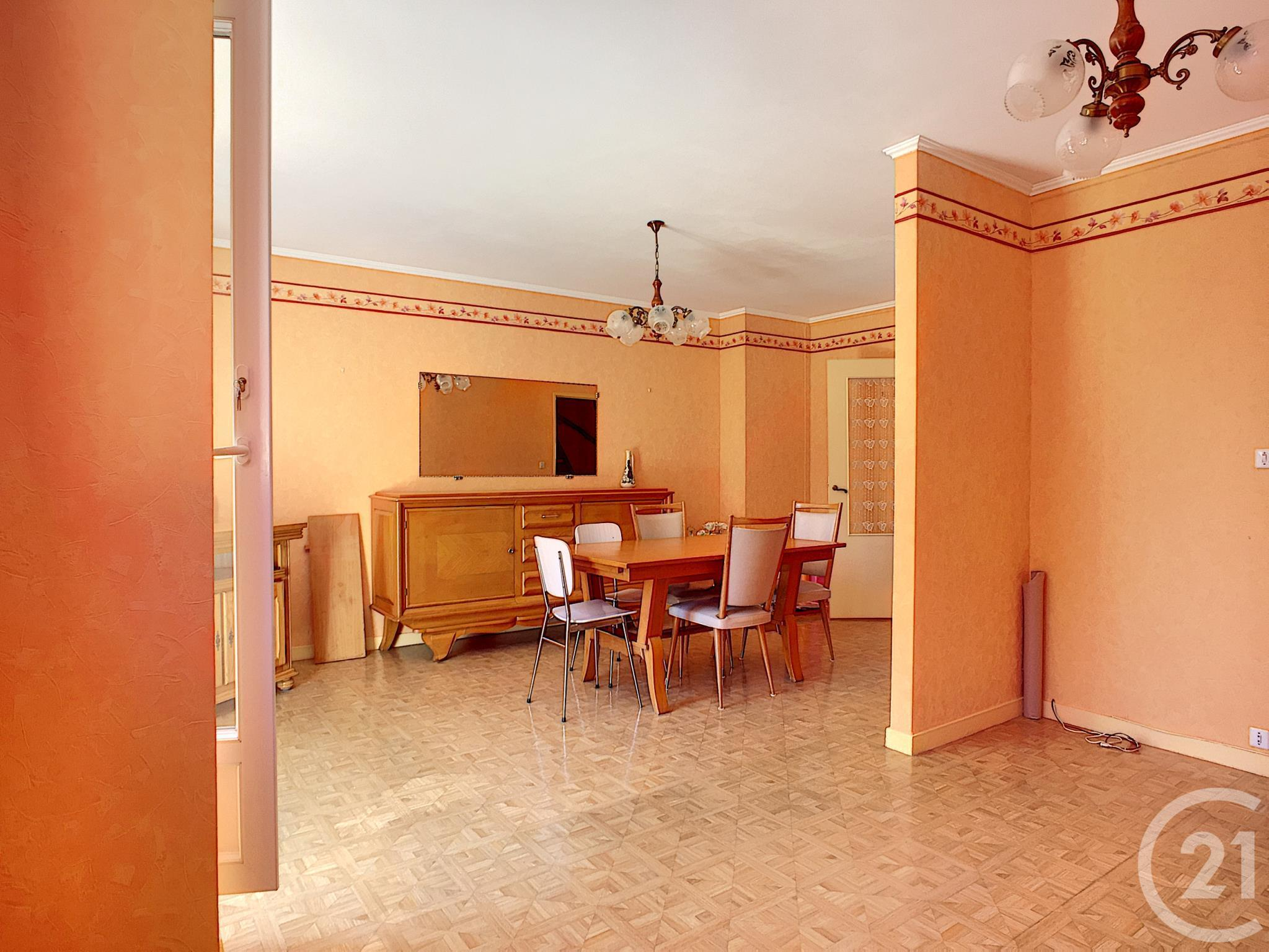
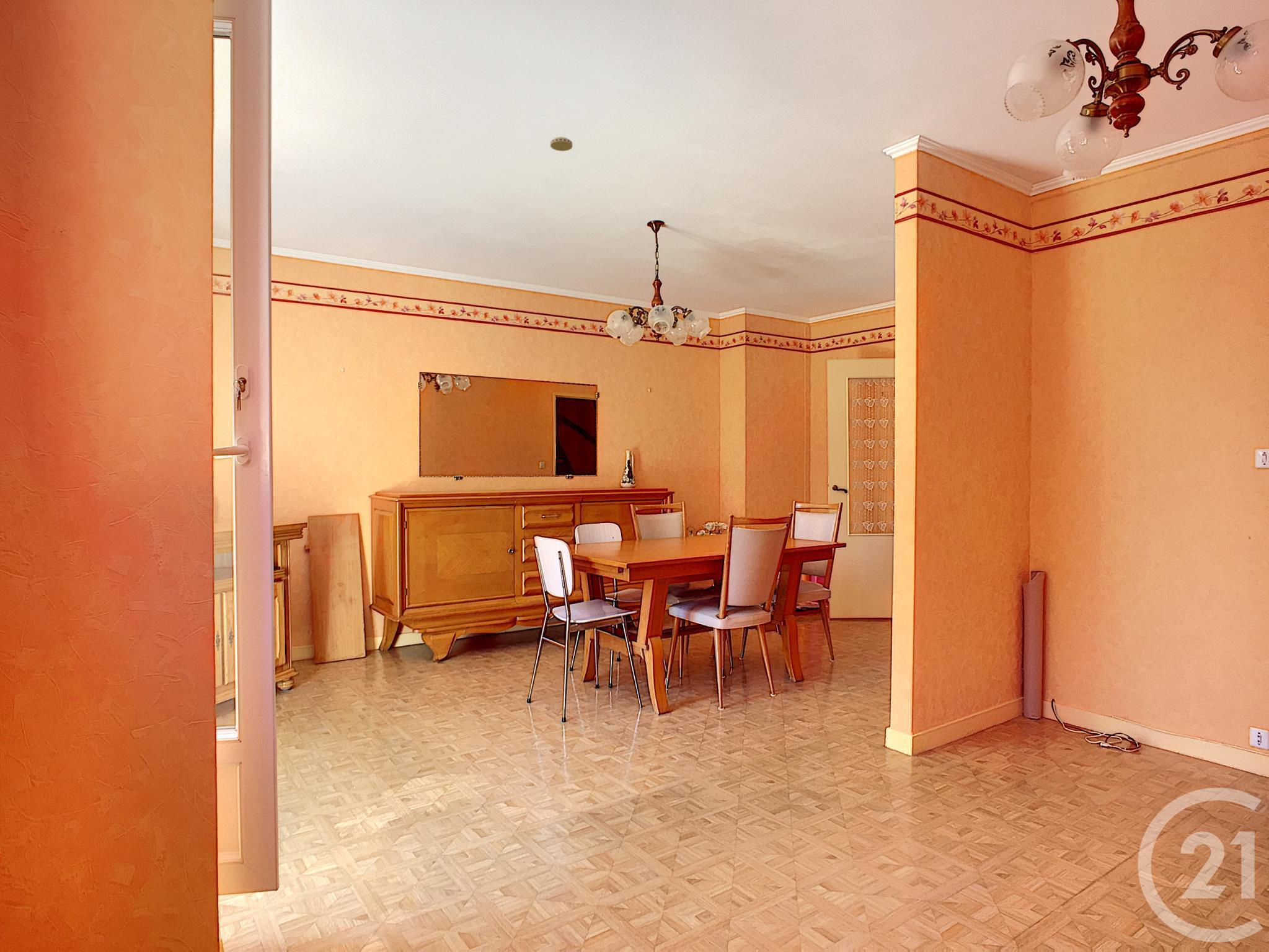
+ smoke detector [550,136,573,152]
